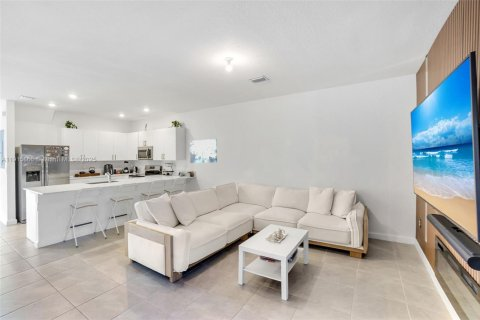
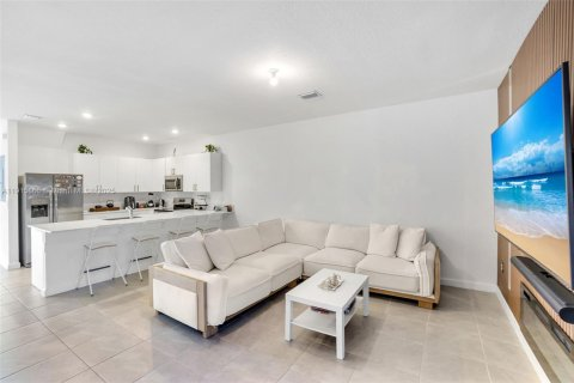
- wall art [189,138,218,164]
